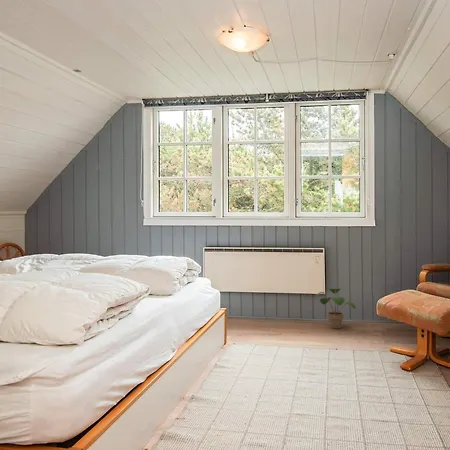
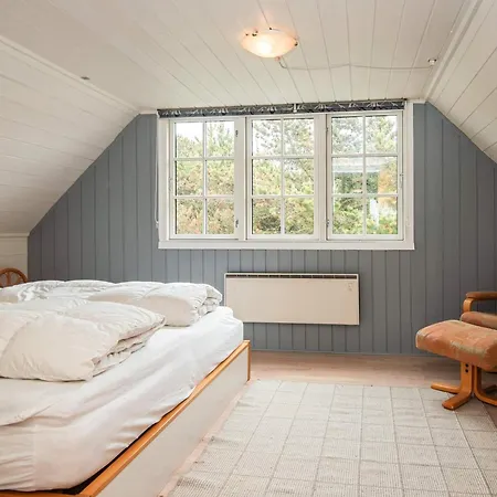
- potted plant [315,287,357,329]
